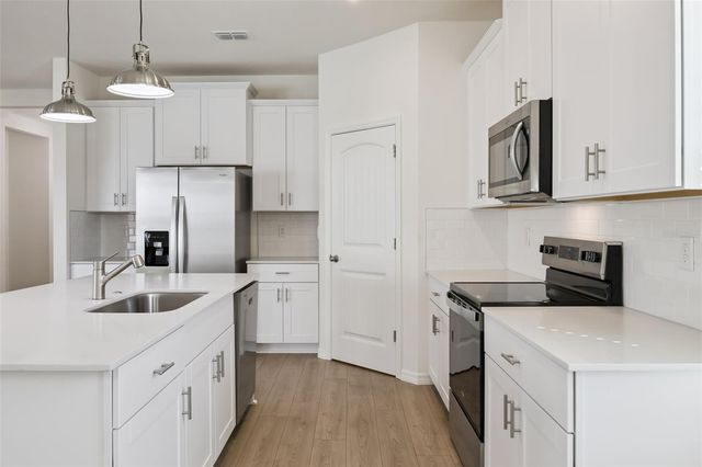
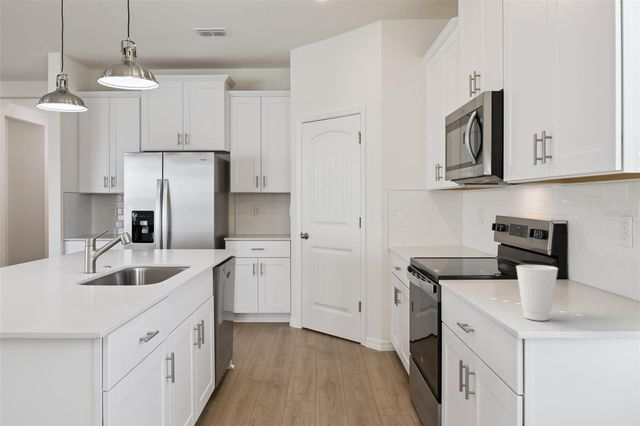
+ cup [515,264,559,322]
